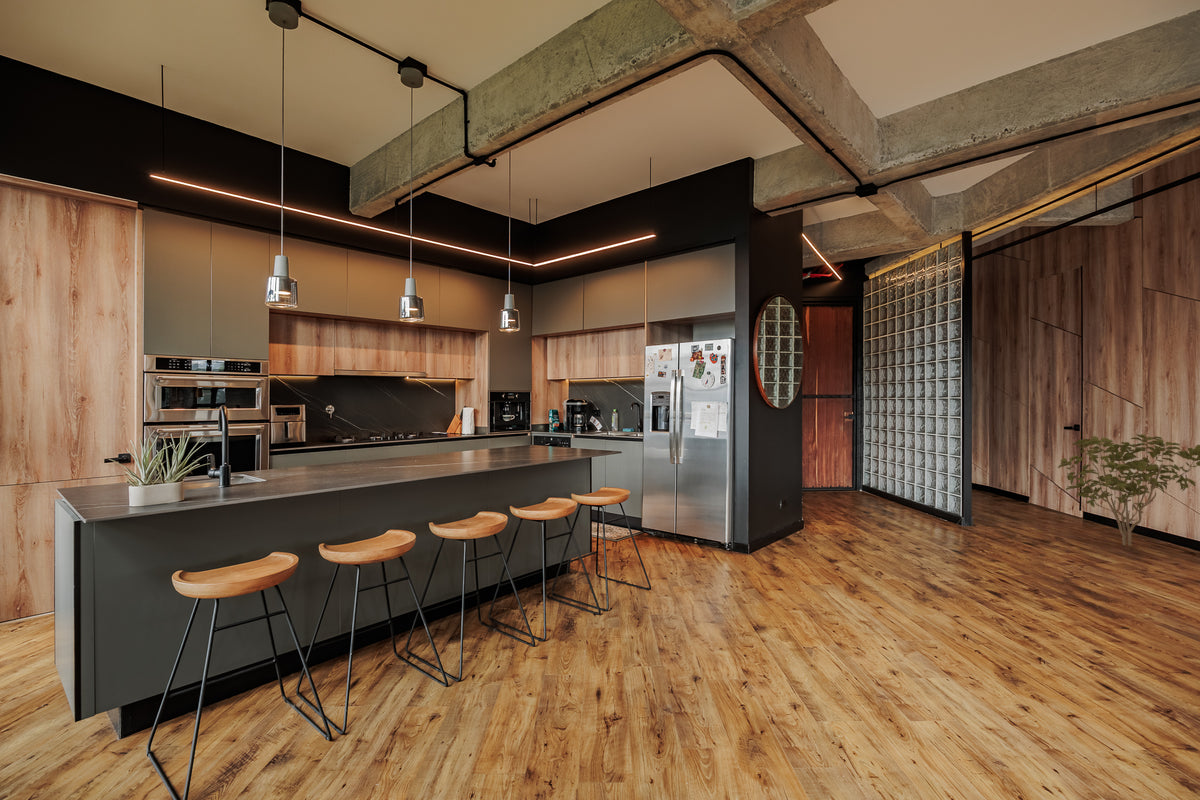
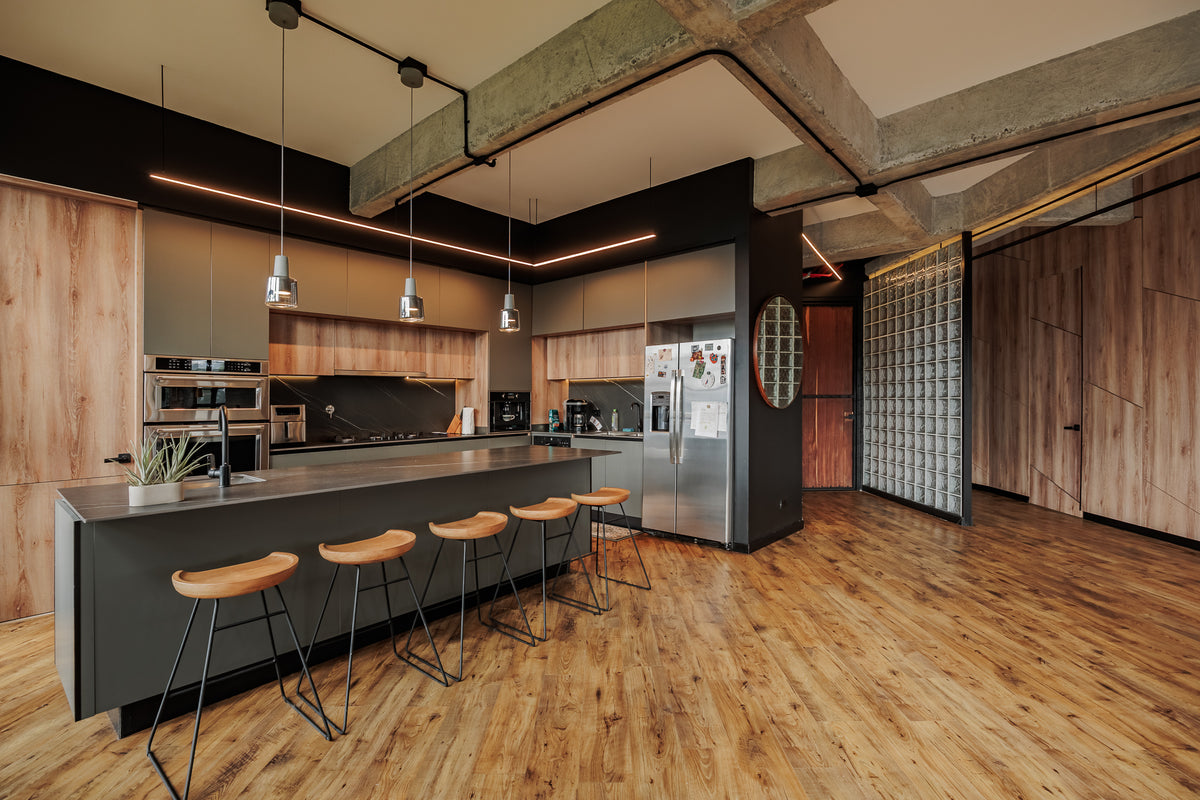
- shrub [1057,433,1200,547]
